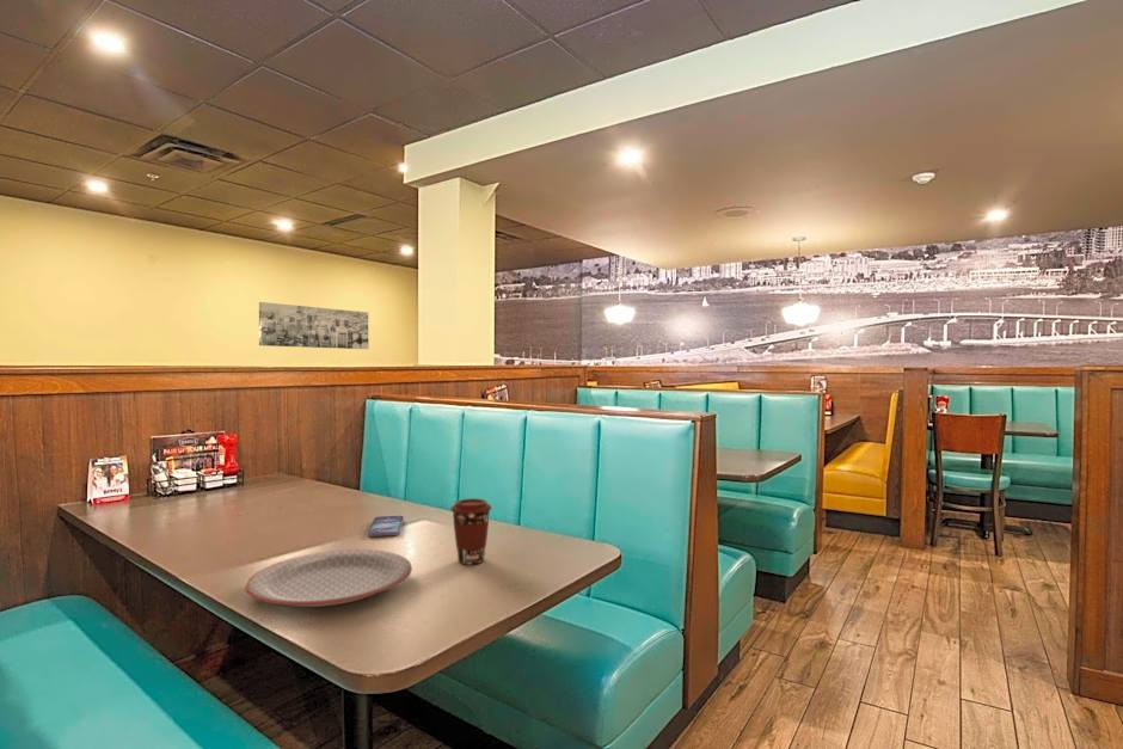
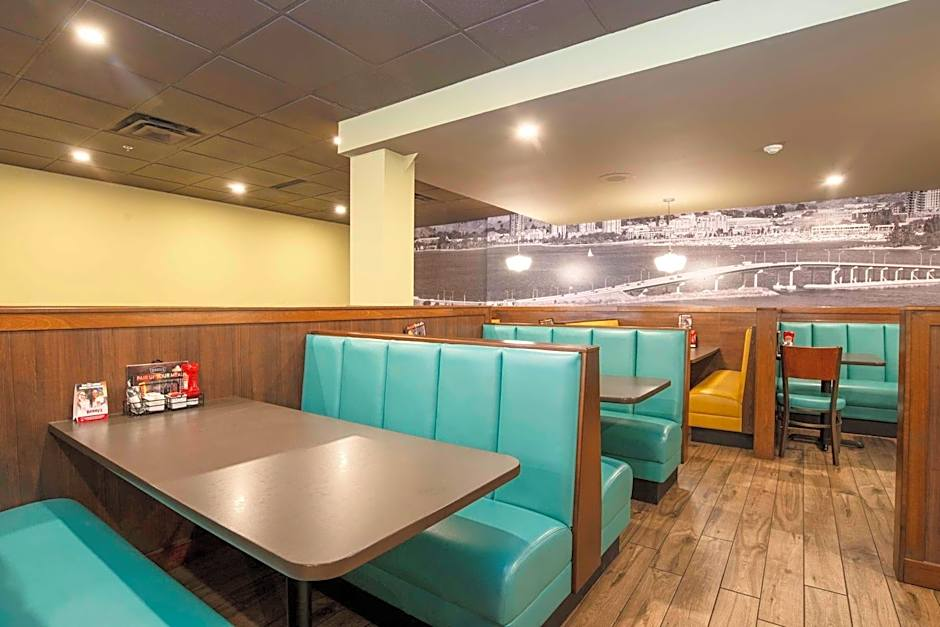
- smartphone [367,515,405,538]
- wall art [258,301,369,350]
- coffee cup [449,497,493,565]
- plate [245,548,413,608]
